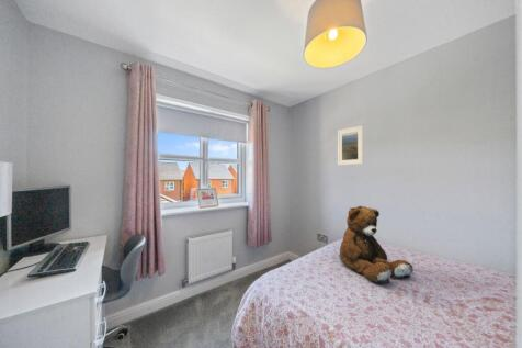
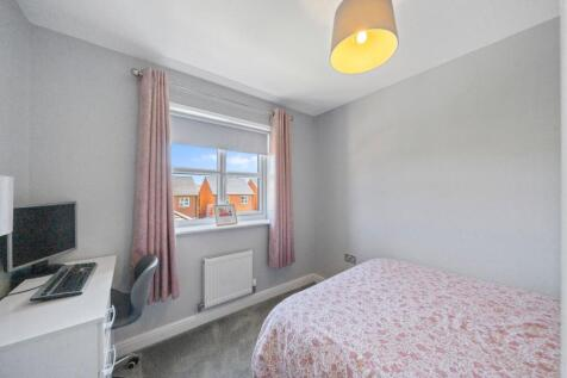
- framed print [337,124,364,166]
- teddy bear [338,204,415,284]
